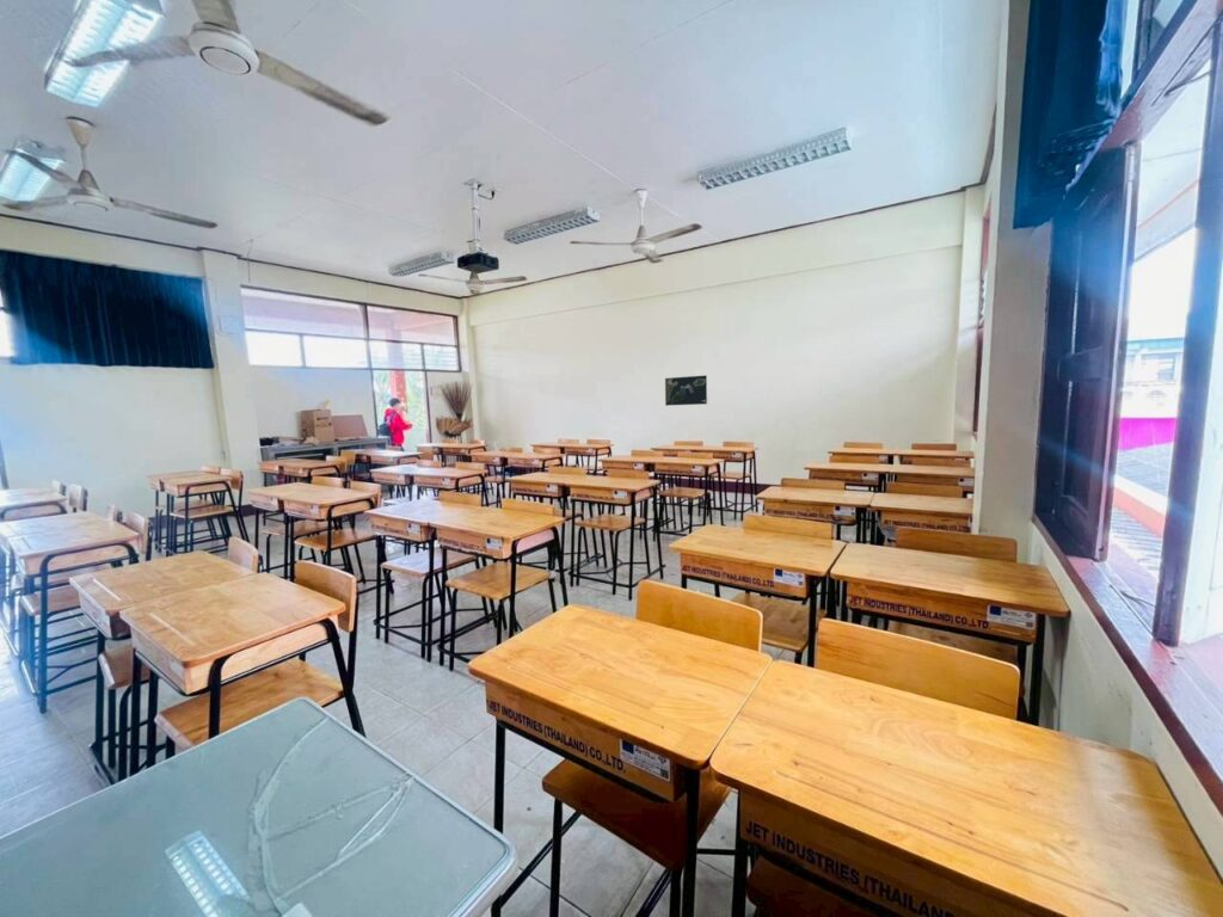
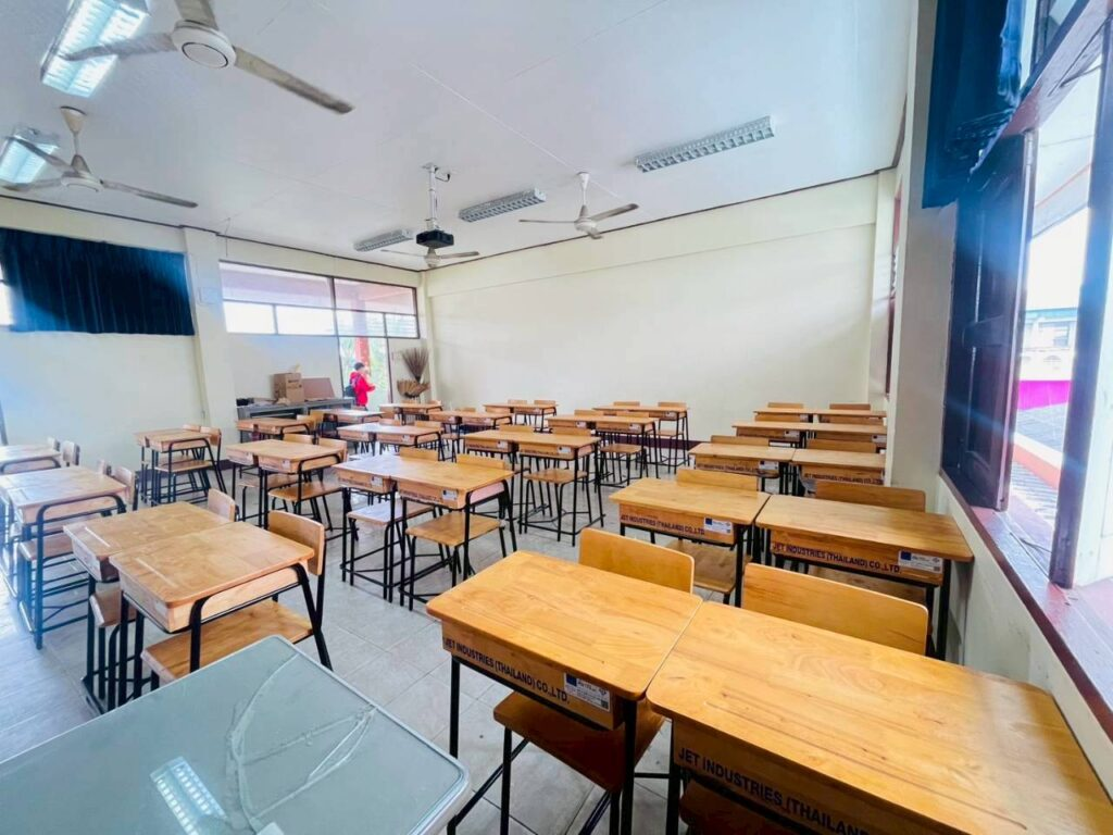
- map [664,374,709,407]
